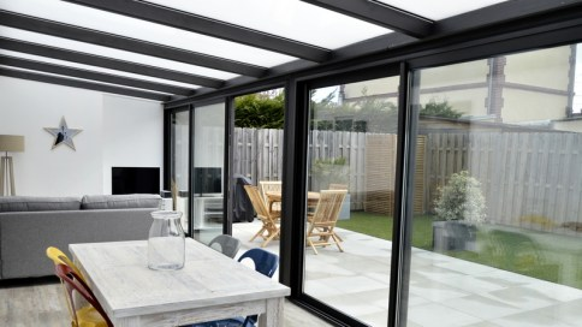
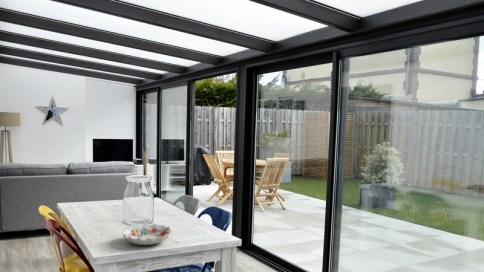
+ decorative bowl [122,222,173,246]
